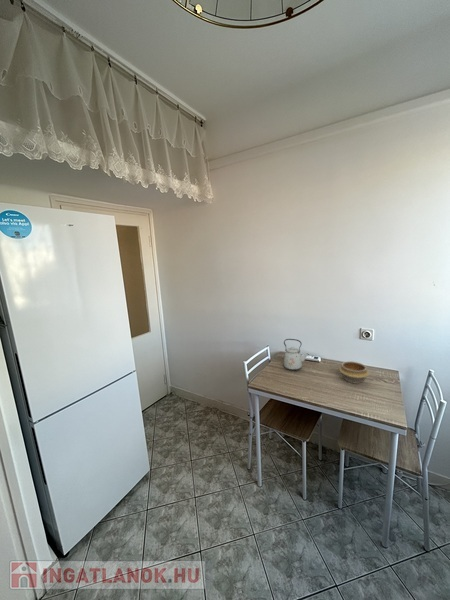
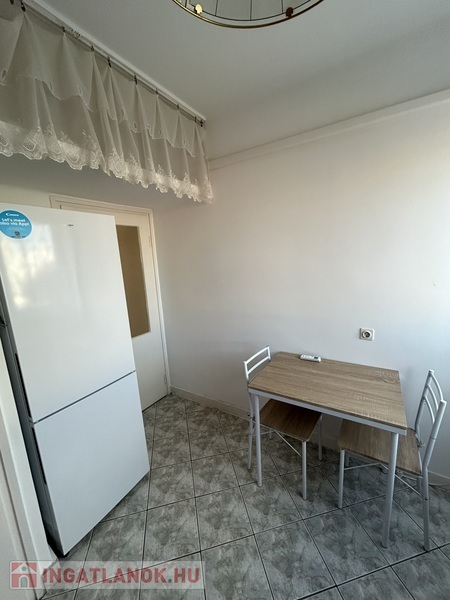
- kettle [283,338,310,371]
- bowl [338,360,370,385]
